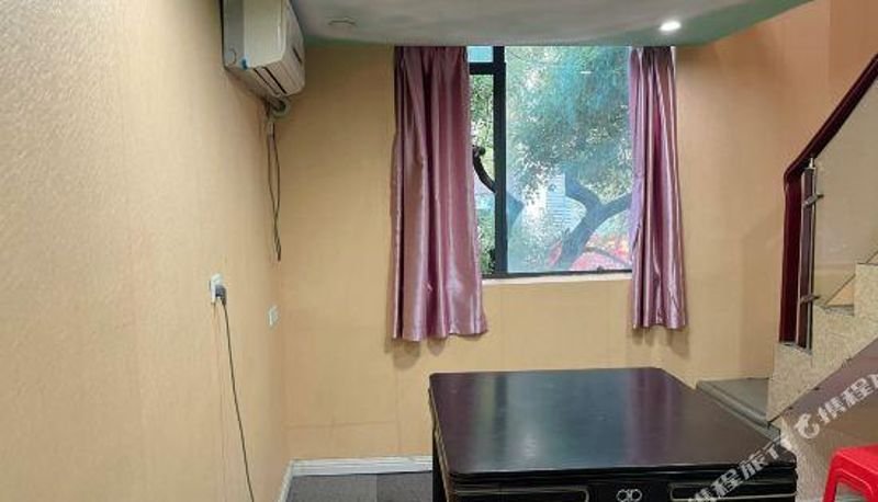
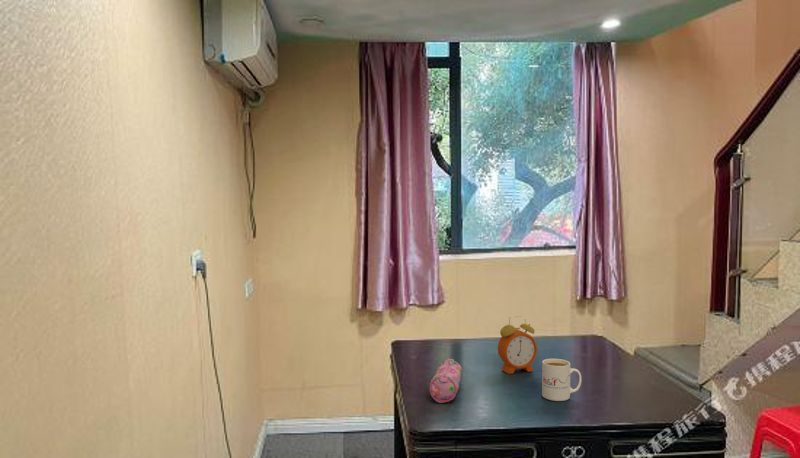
+ alarm clock [497,315,538,375]
+ pencil case [428,358,463,404]
+ mug [541,358,582,402]
